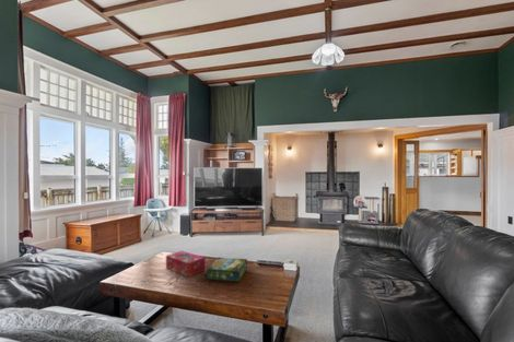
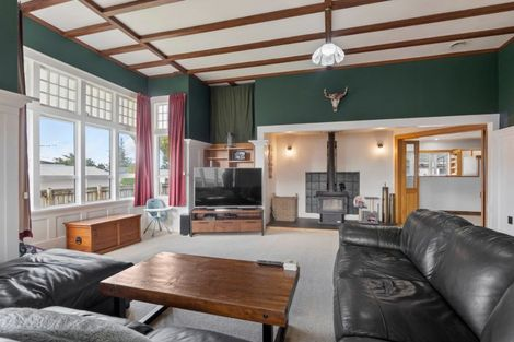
- tissue box [165,250,207,278]
- board game [206,256,248,283]
